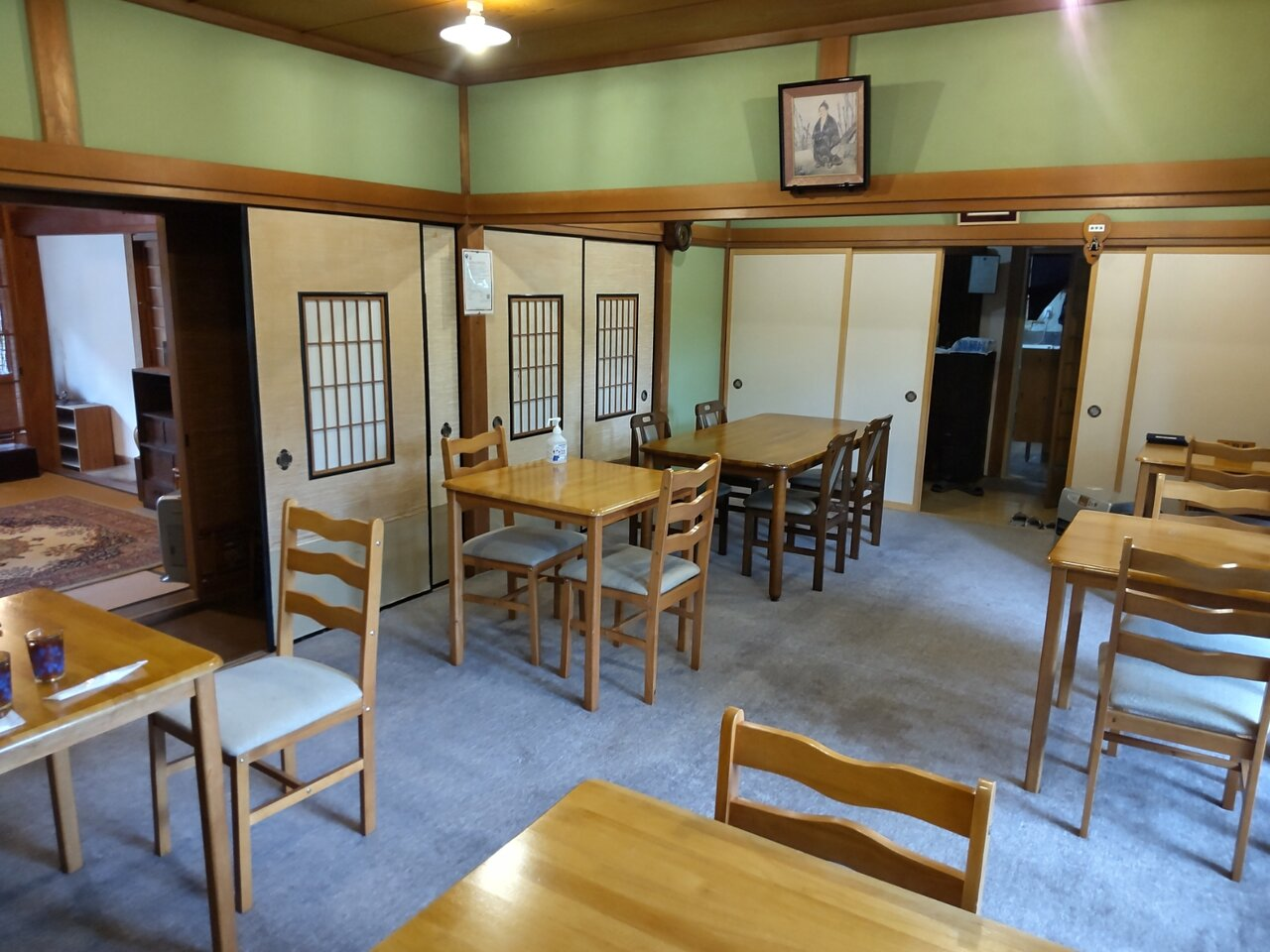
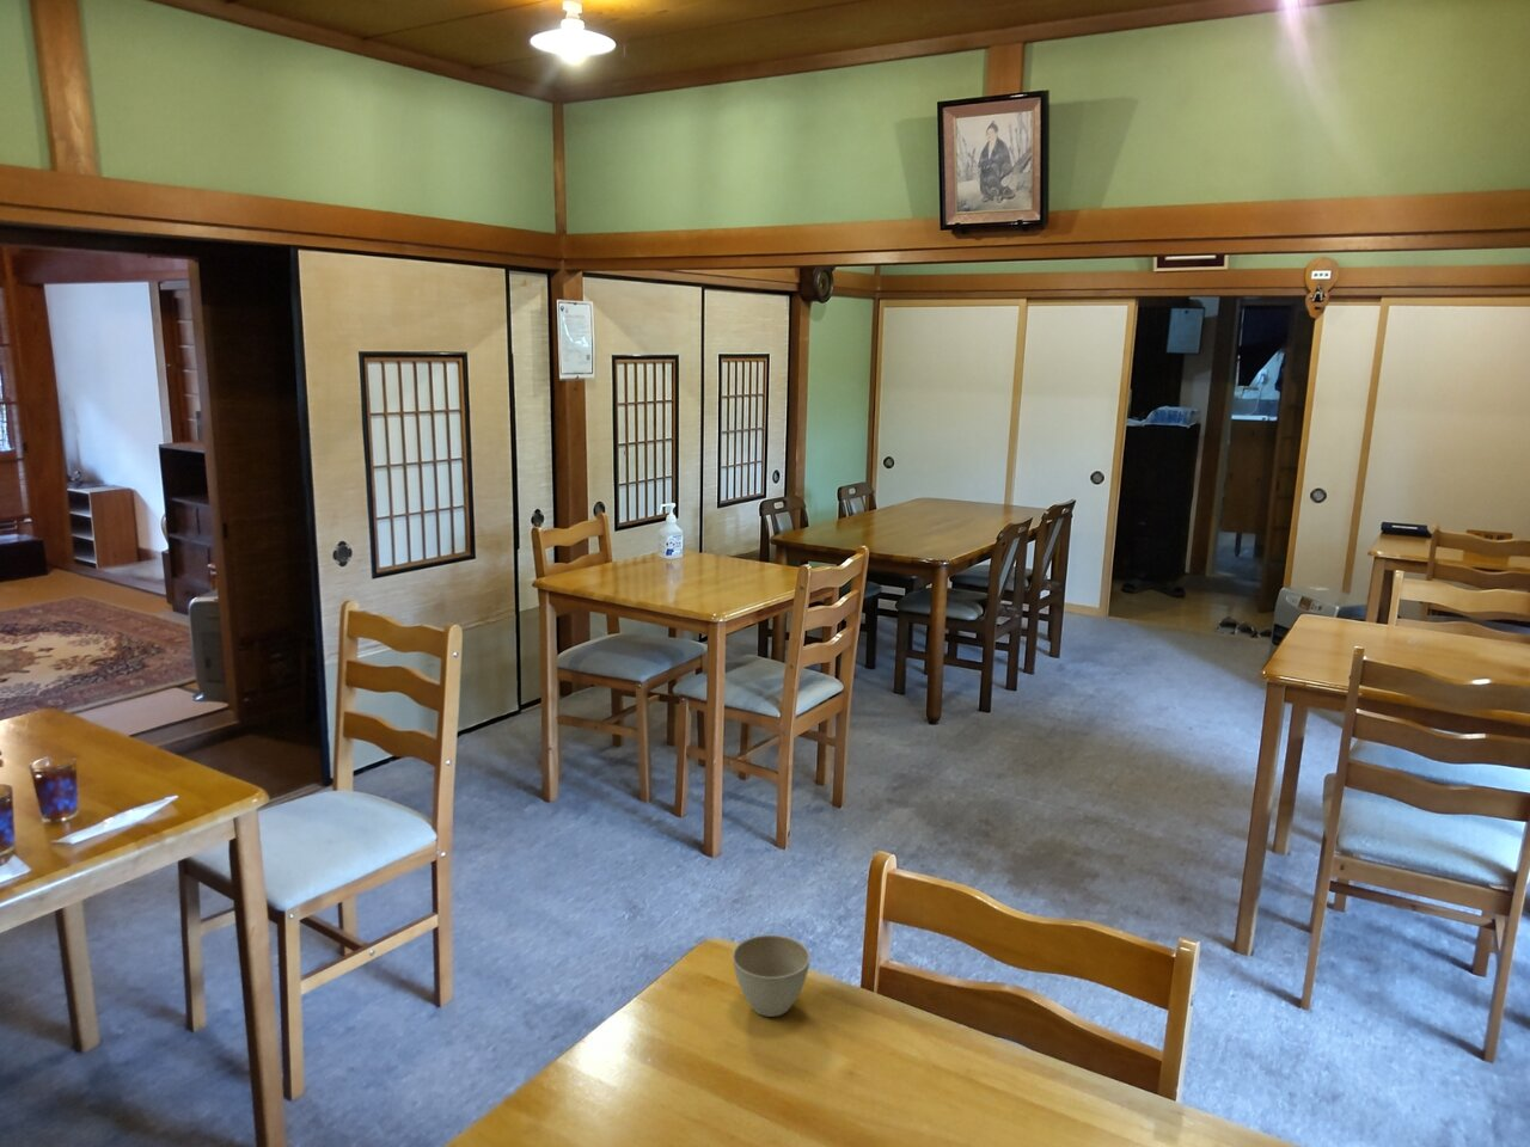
+ flower pot [731,934,812,1018]
